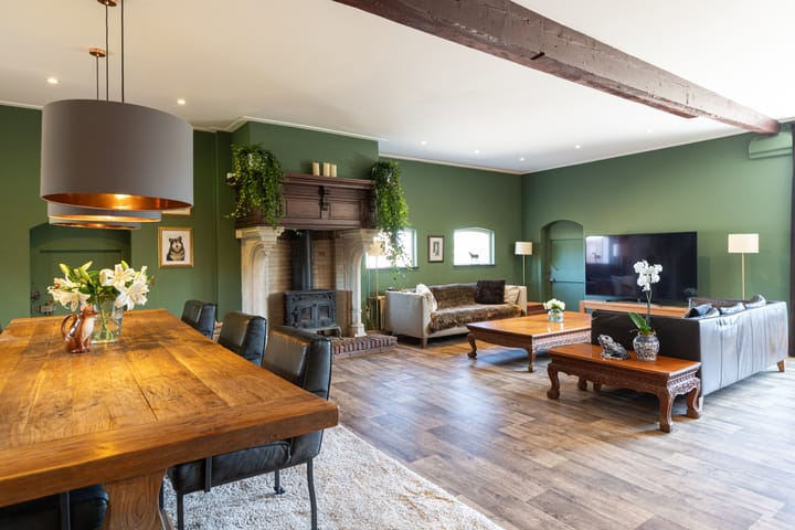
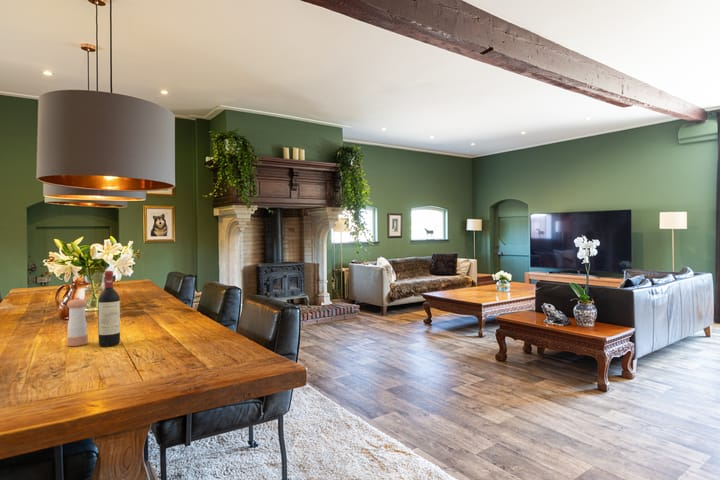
+ pepper shaker [66,296,89,347]
+ wine bottle [97,270,121,348]
